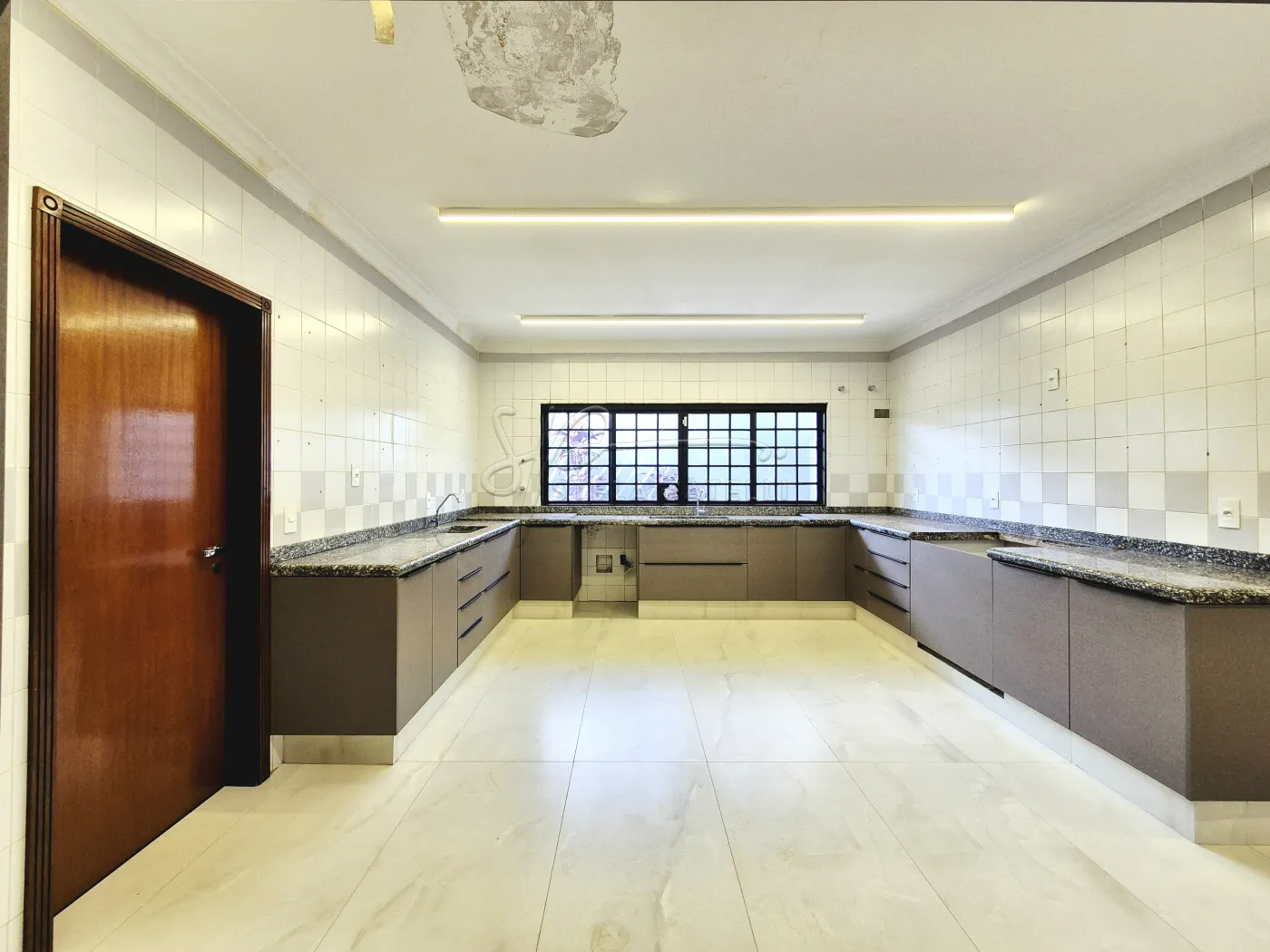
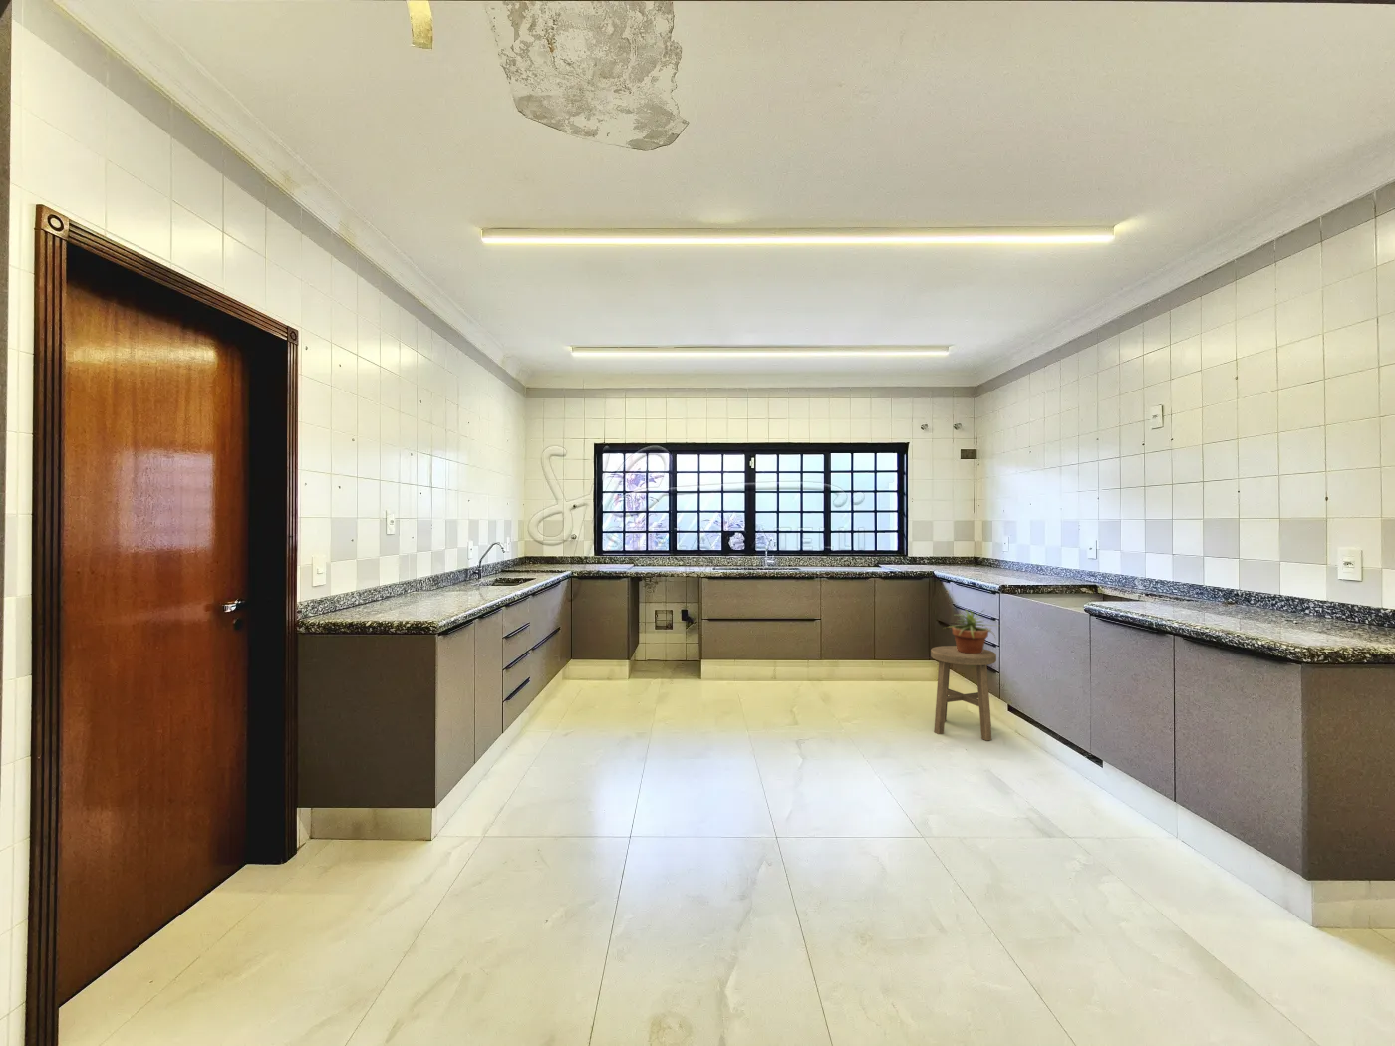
+ potted plant [942,608,1000,654]
+ stool [929,645,997,742]
